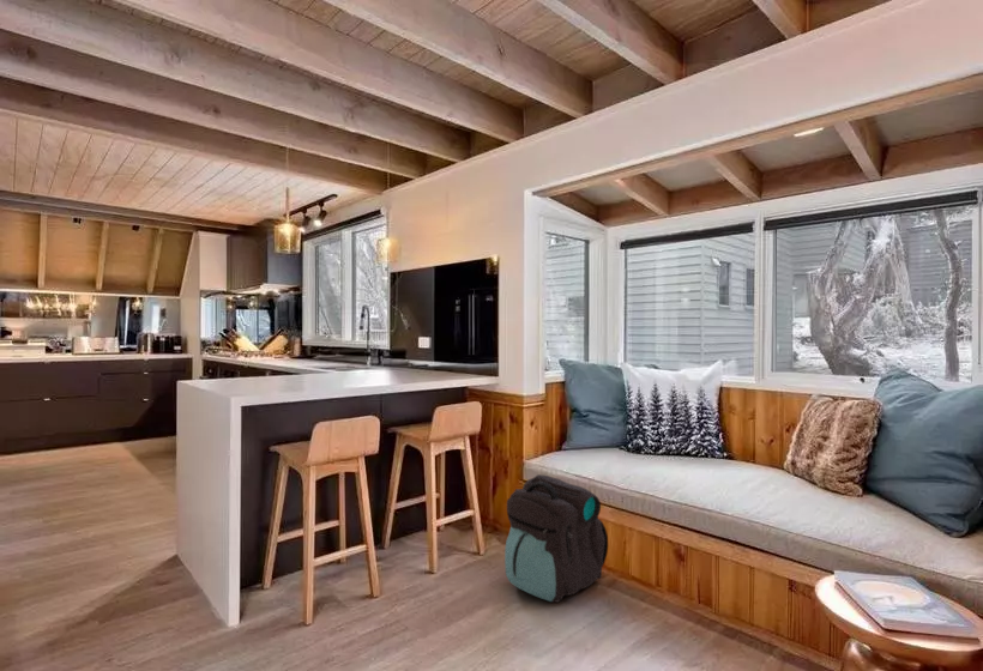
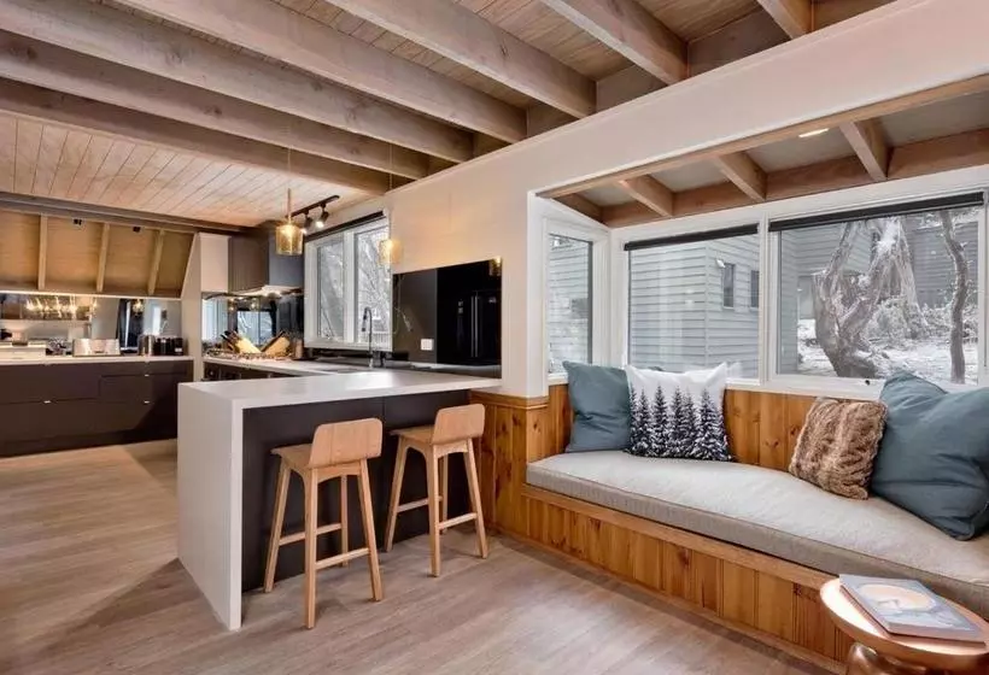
- backpack [503,473,609,604]
